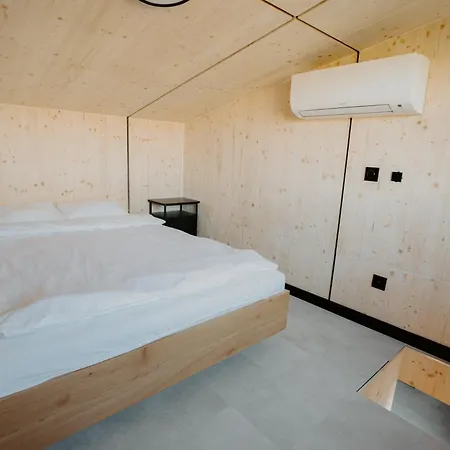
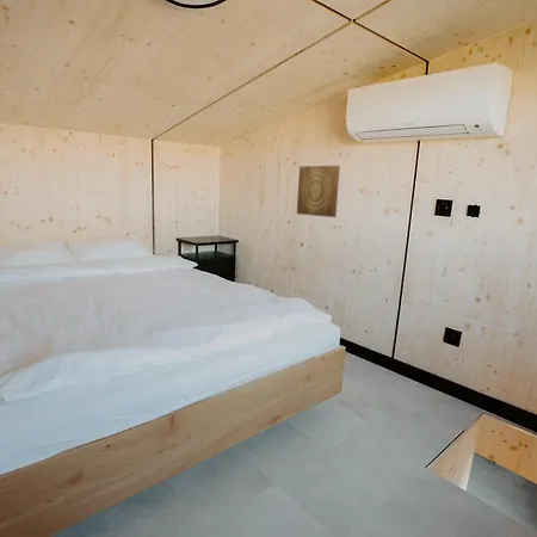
+ wall art [296,165,341,218]
